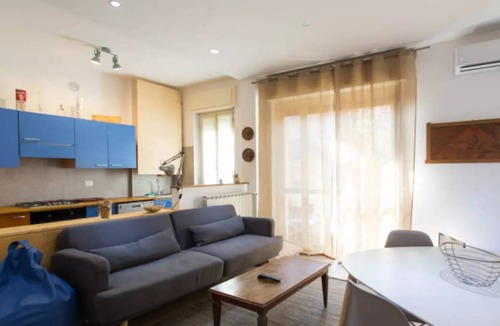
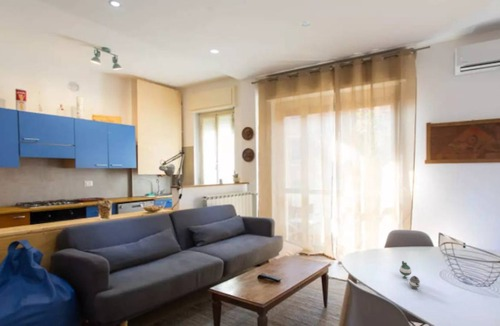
+ teapot [398,260,421,290]
